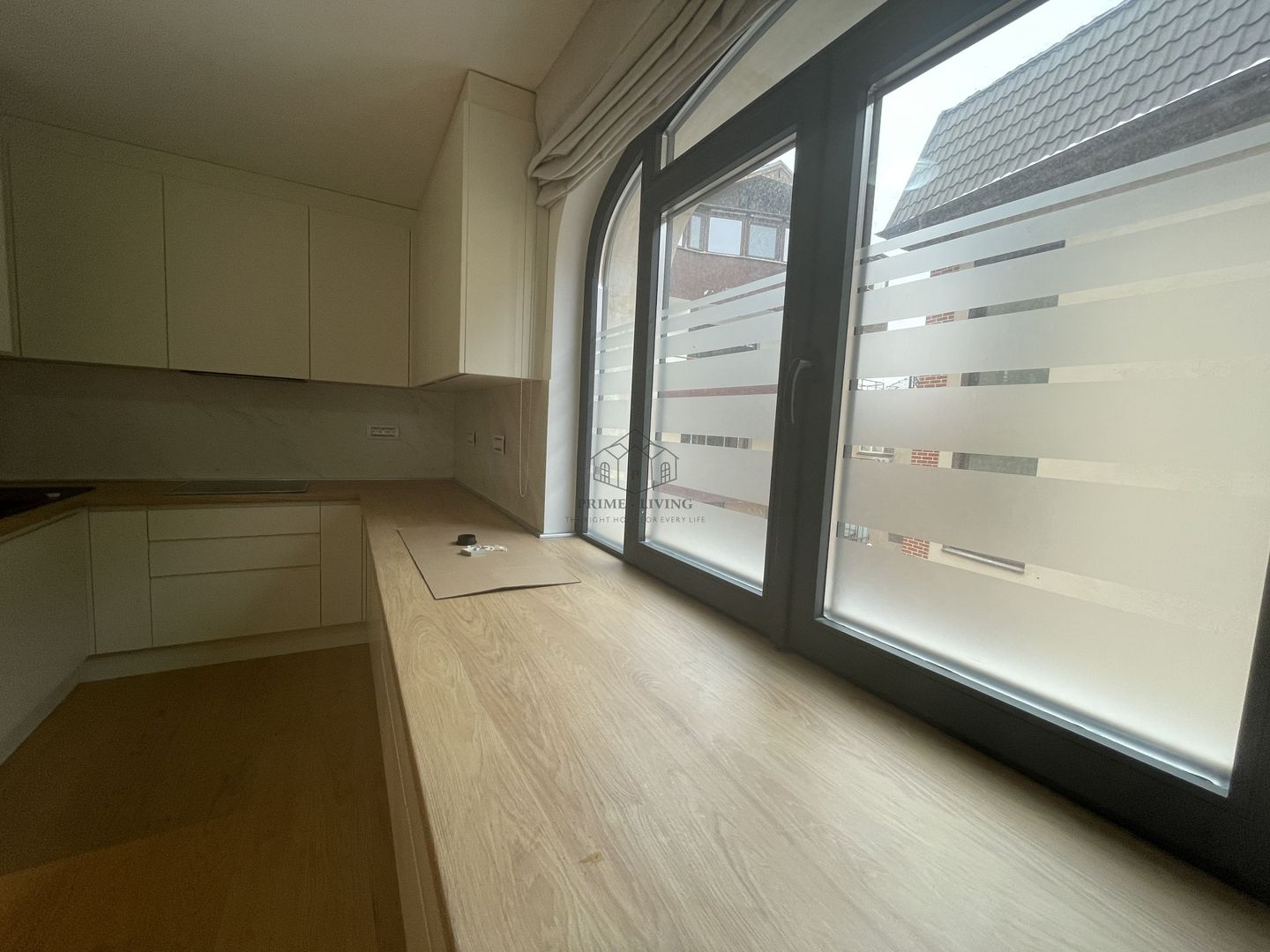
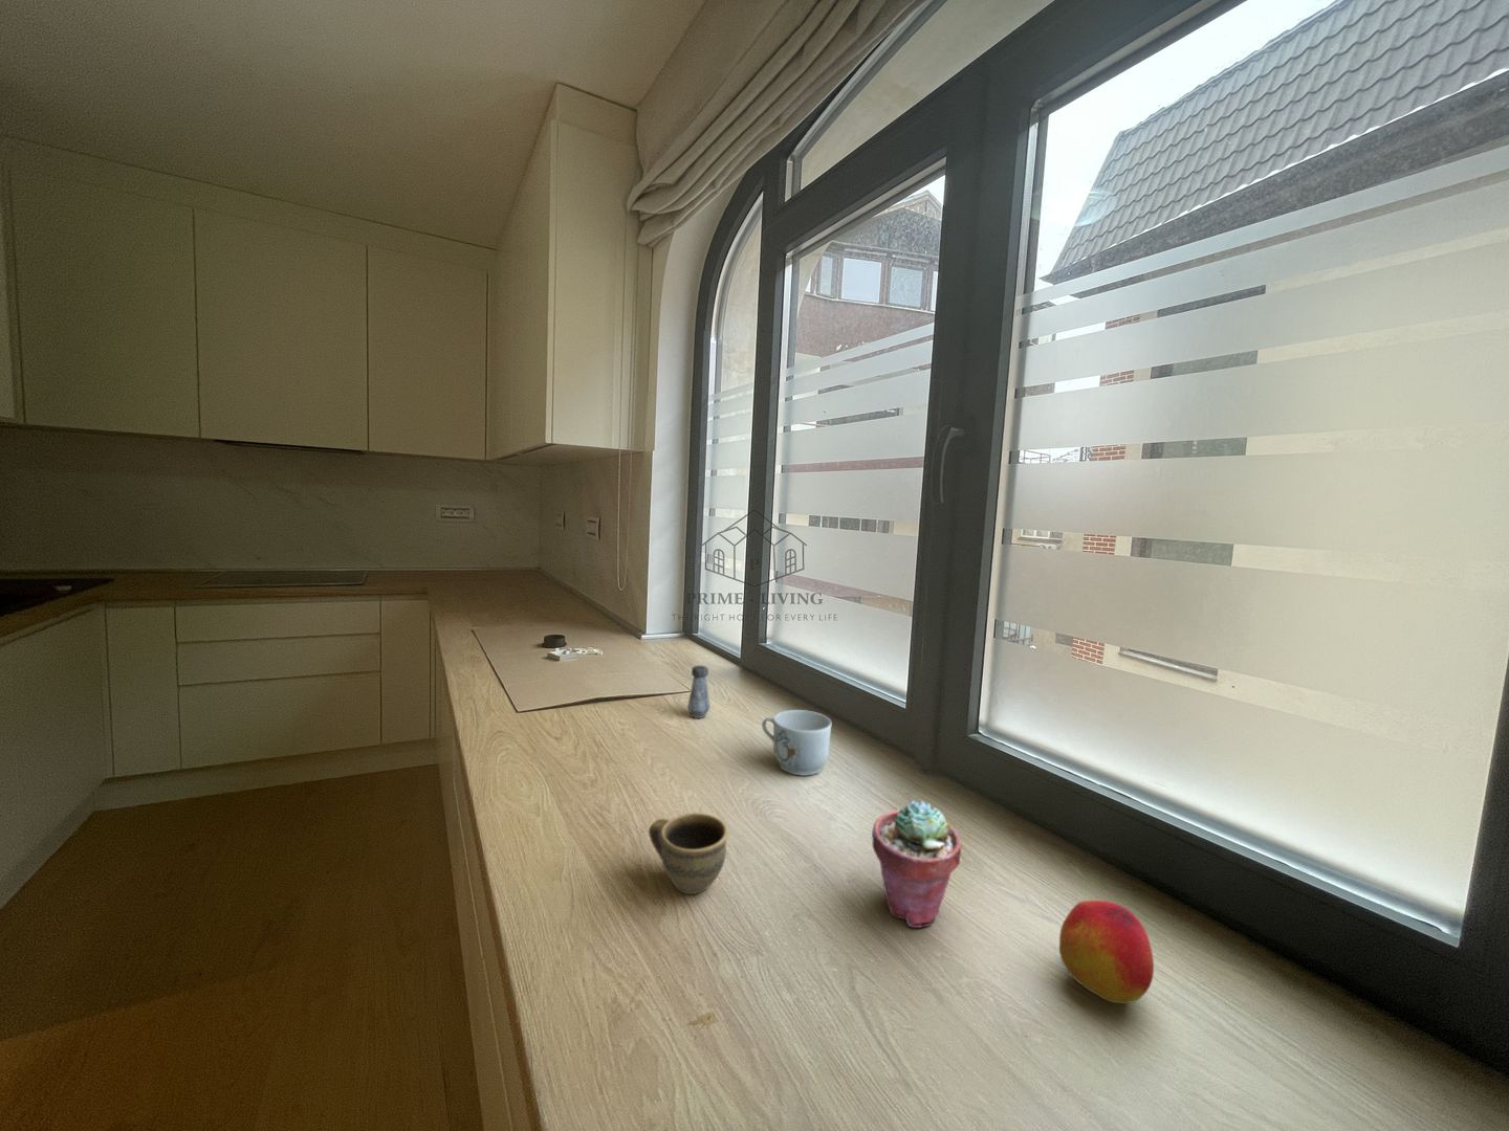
+ peach [1059,899,1155,1004]
+ potted succulent [871,800,962,929]
+ mug [760,709,832,776]
+ salt shaker [687,665,711,720]
+ cup [648,811,730,896]
